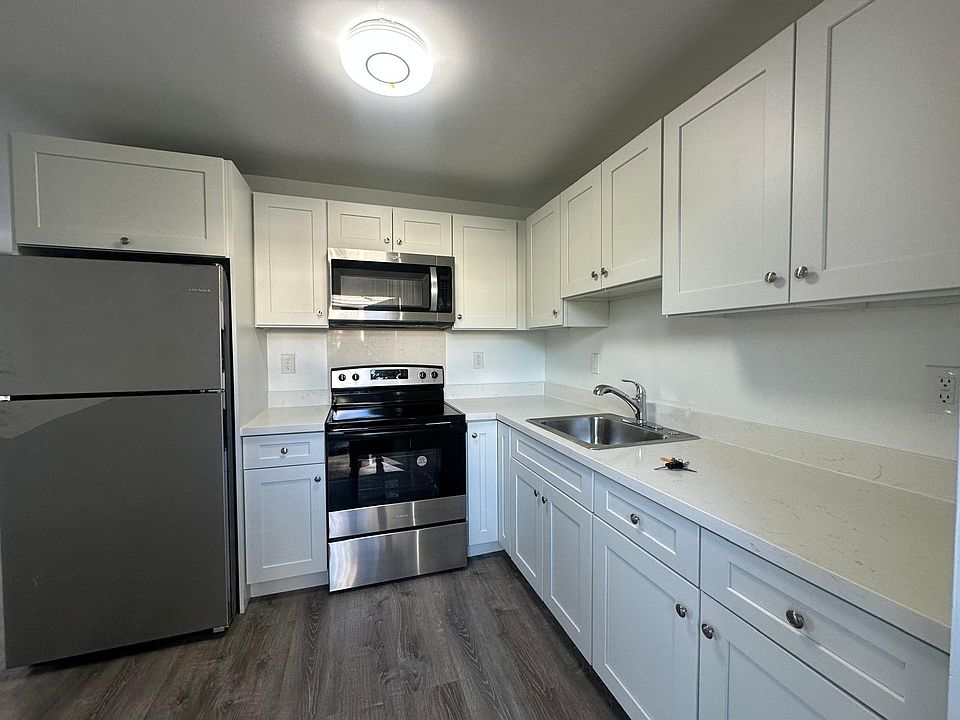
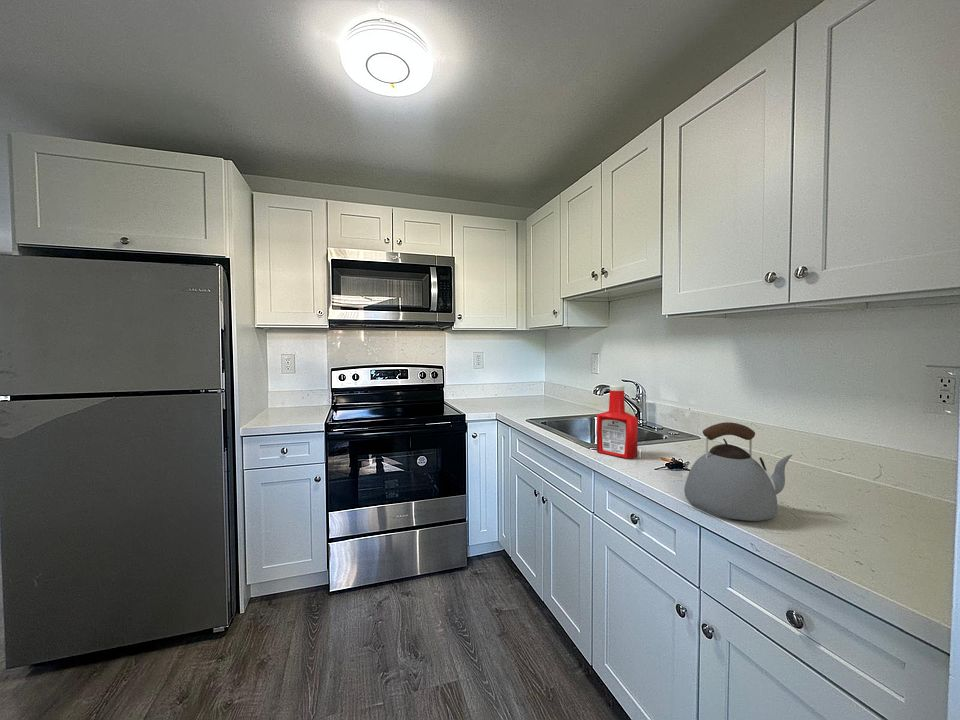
+ kettle [683,421,793,522]
+ soap bottle [596,384,639,460]
